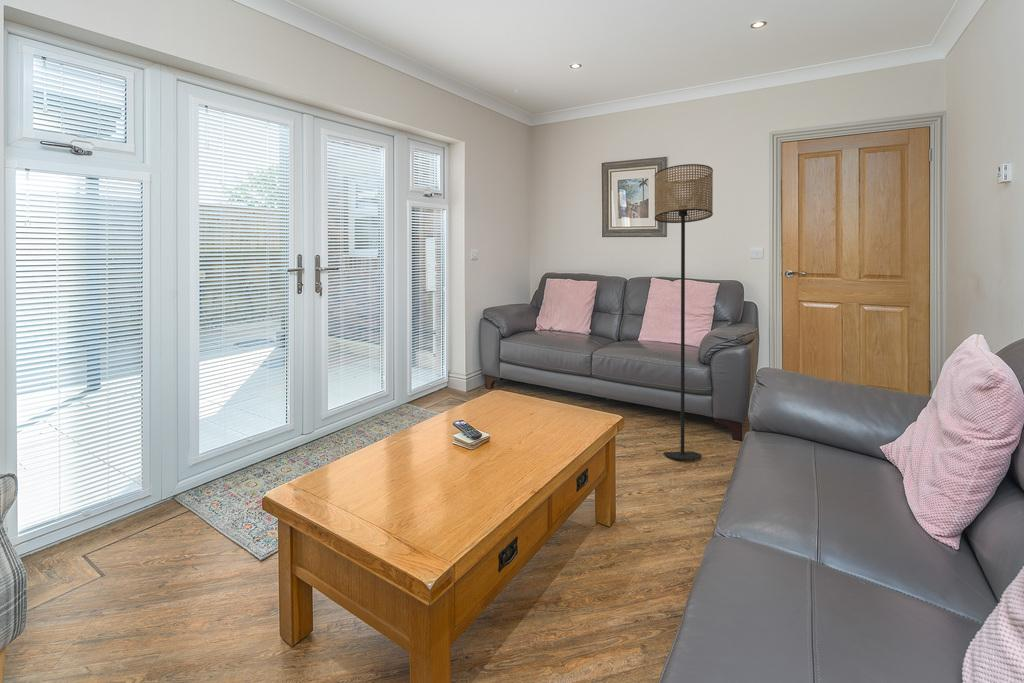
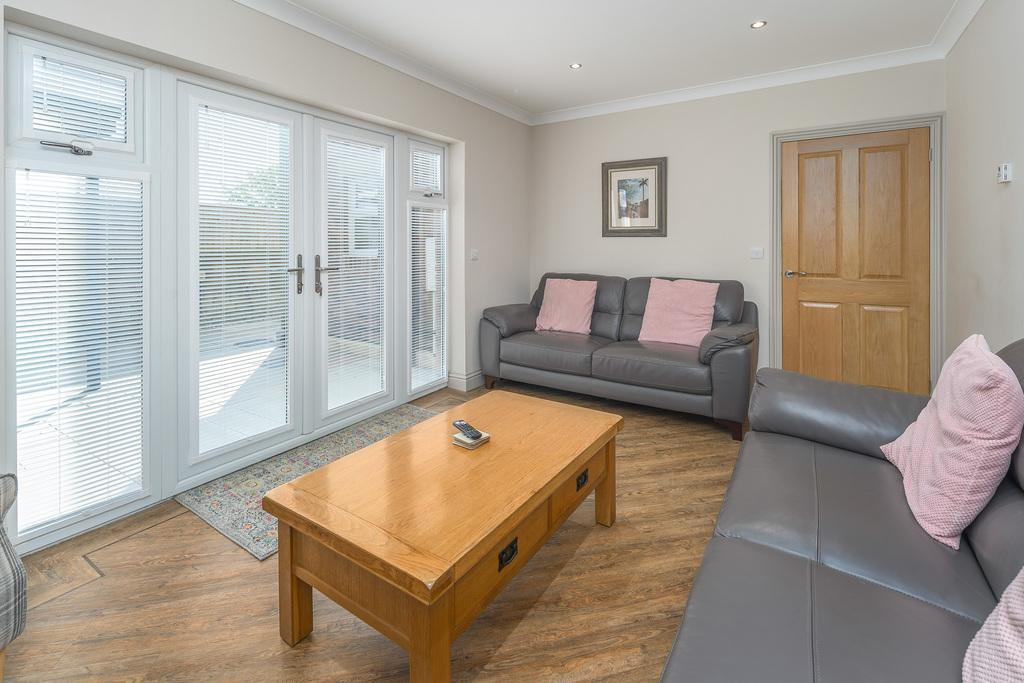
- floor lamp [654,163,714,461]
